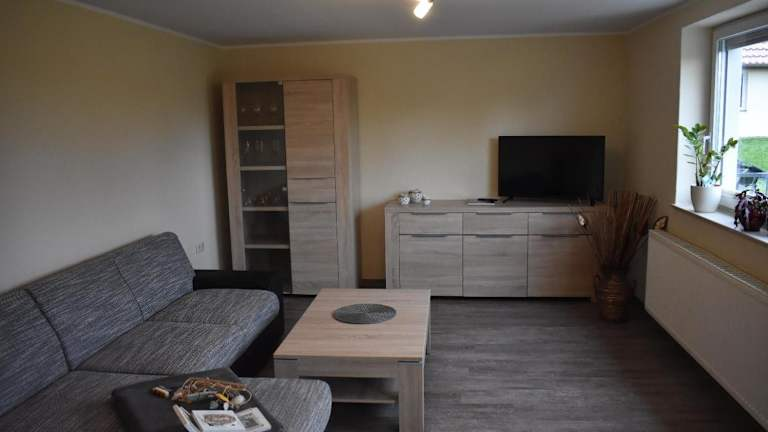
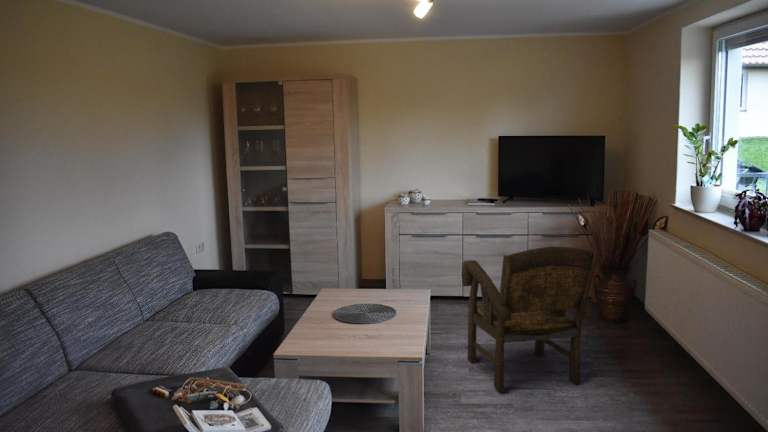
+ armchair [461,245,600,393]
